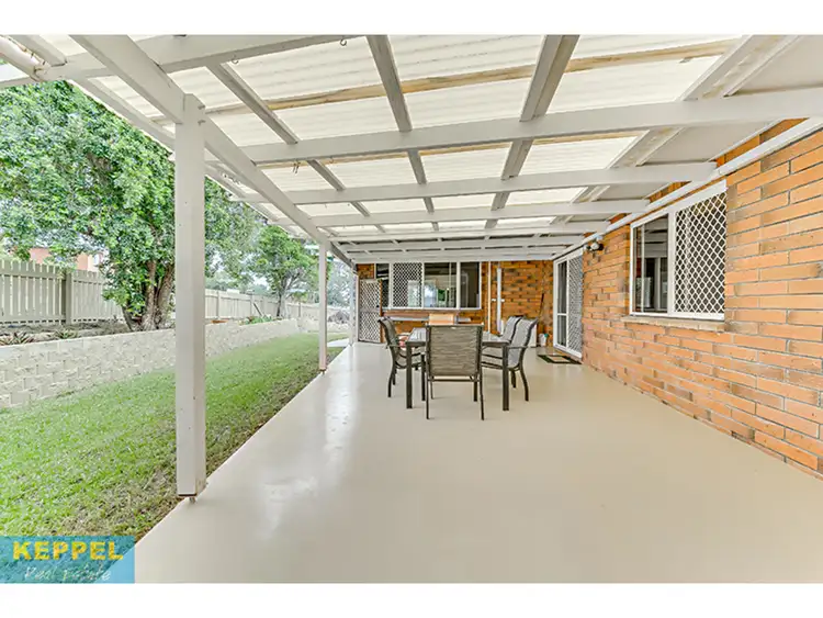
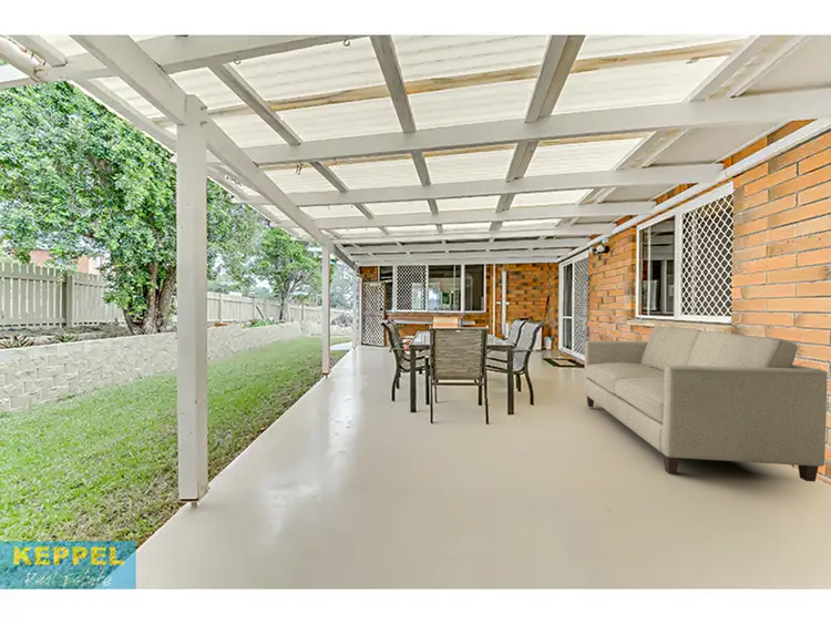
+ sofa [583,325,828,483]
